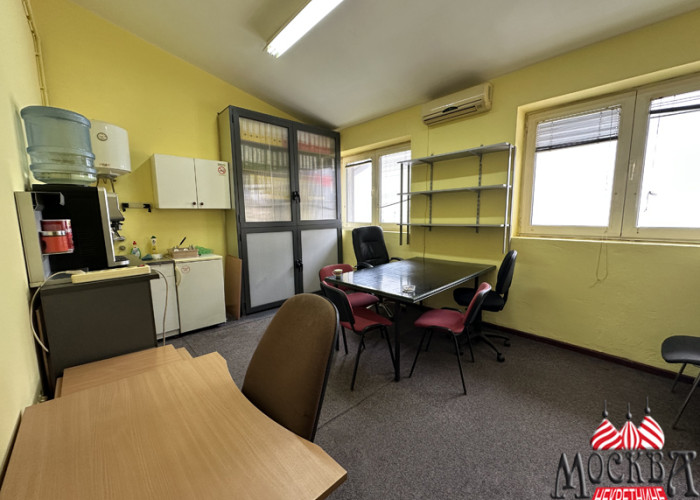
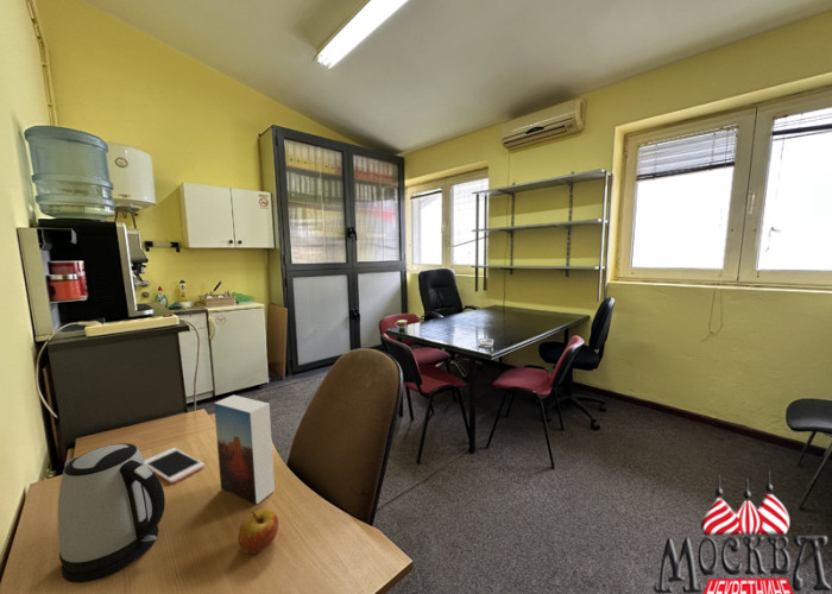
+ apple [237,508,279,555]
+ book [213,394,276,506]
+ cell phone [144,447,206,485]
+ kettle [57,442,166,584]
